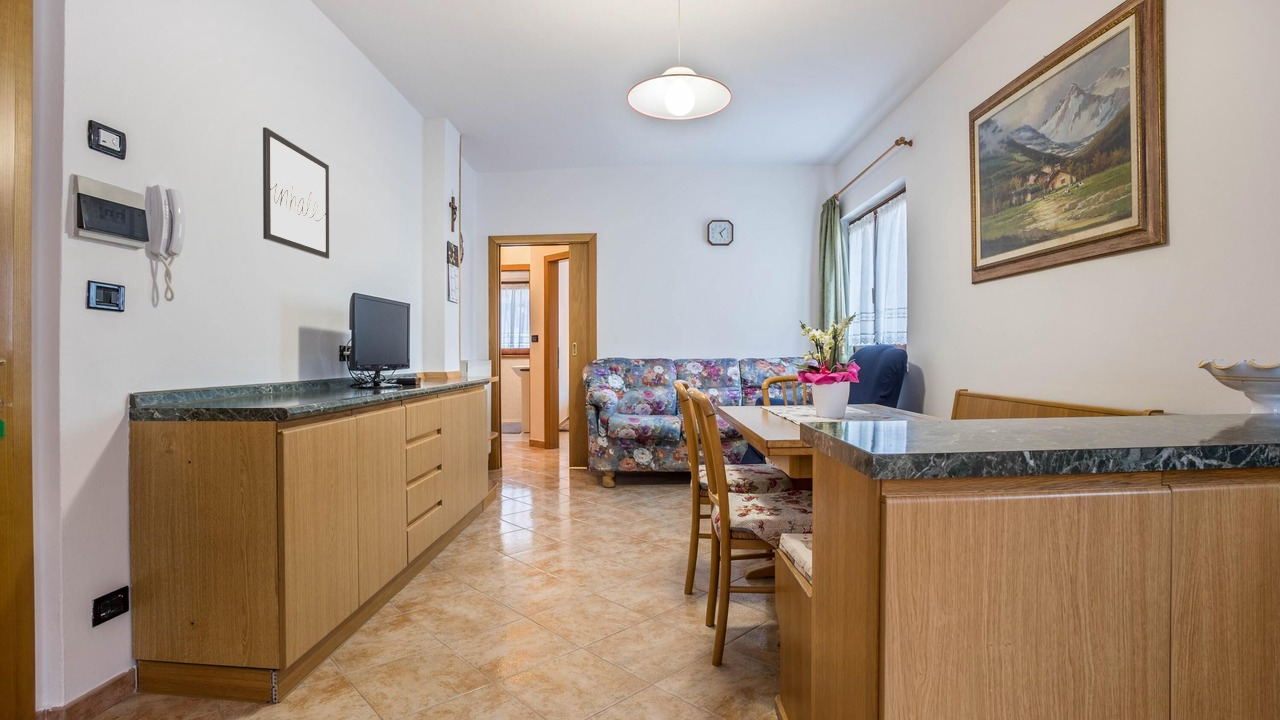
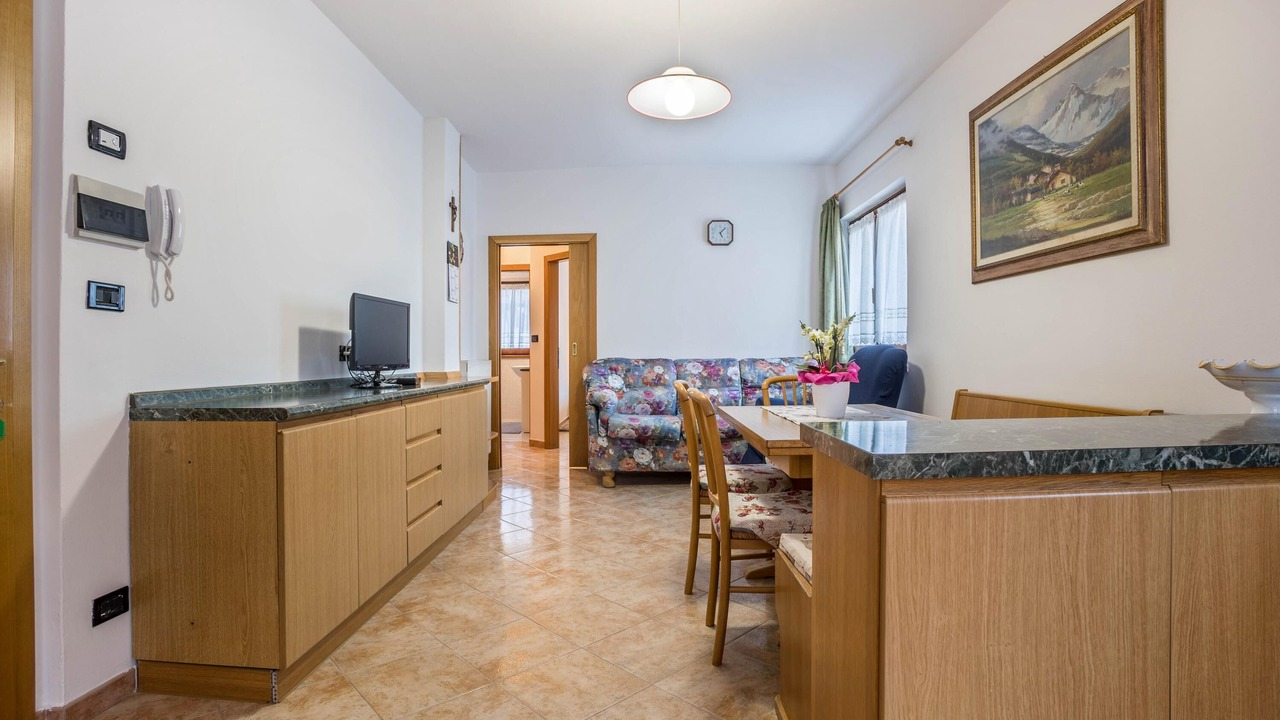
- wall art [262,126,330,260]
